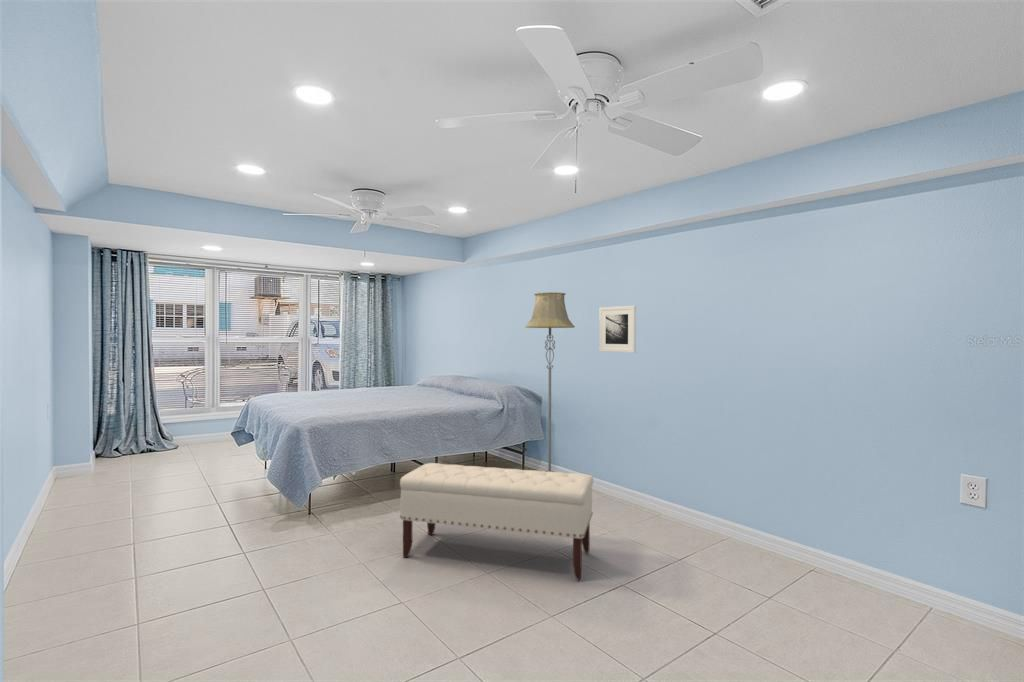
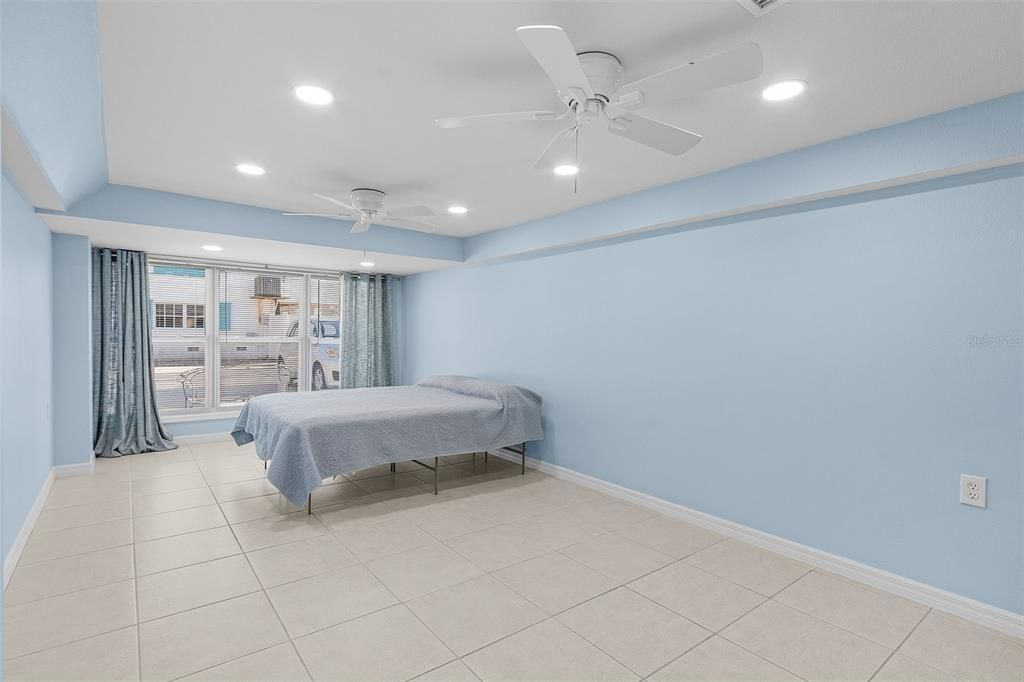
- floor lamp [524,291,576,472]
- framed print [598,305,637,354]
- bench [399,462,594,580]
